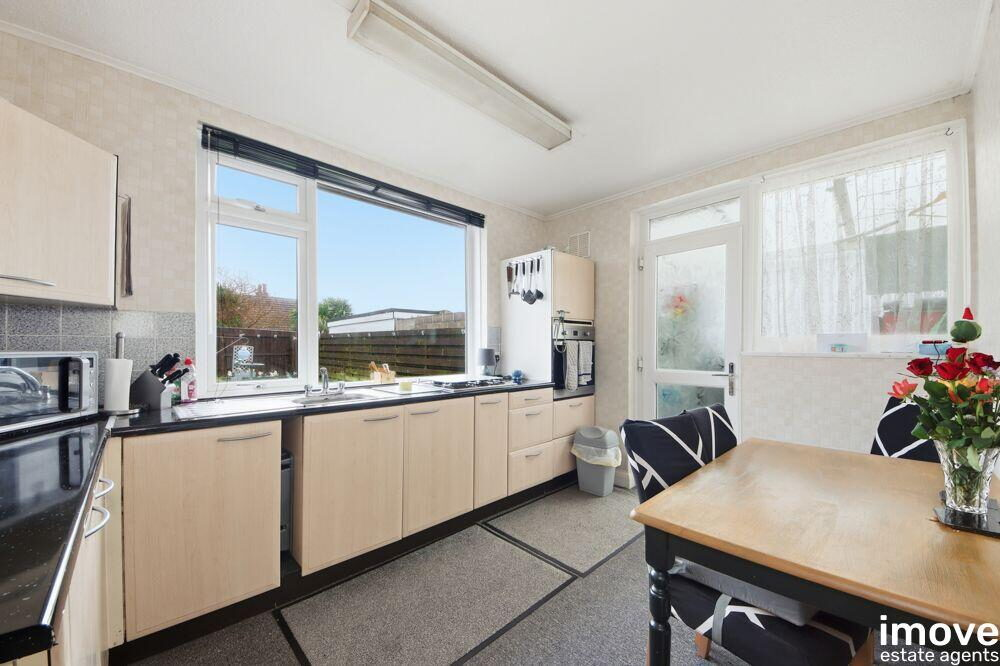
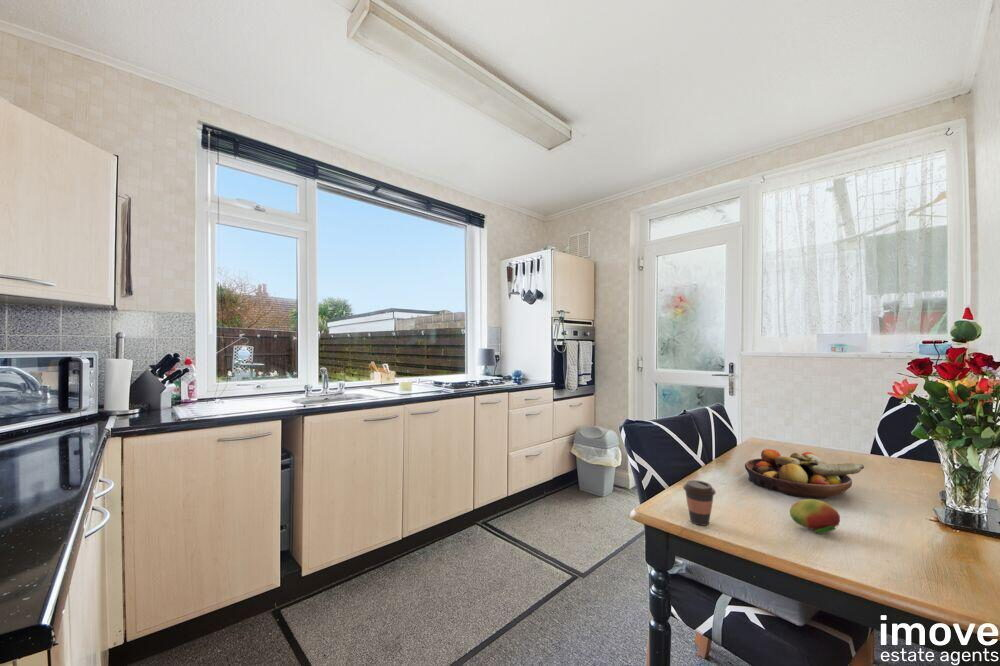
+ coffee cup [682,479,717,527]
+ fruit bowl [744,448,865,500]
+ fruit [789,498,841,535]
